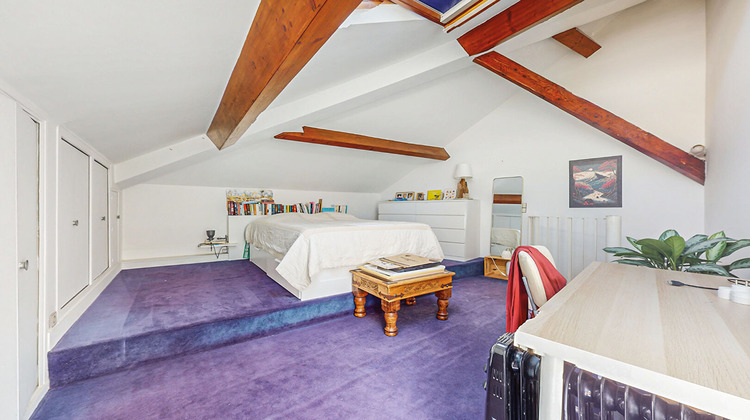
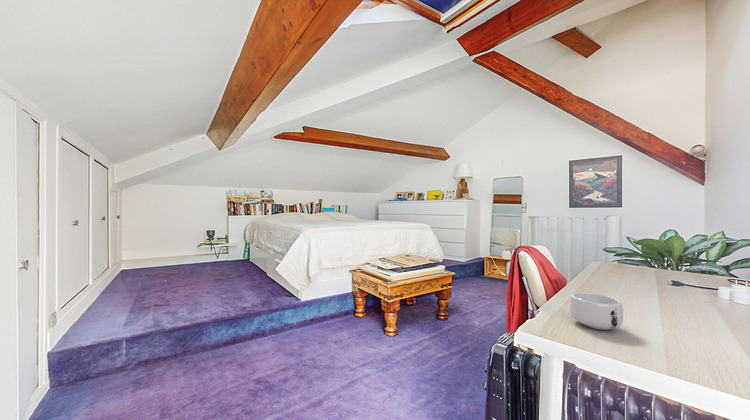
+ mug [569,291,624,331]
